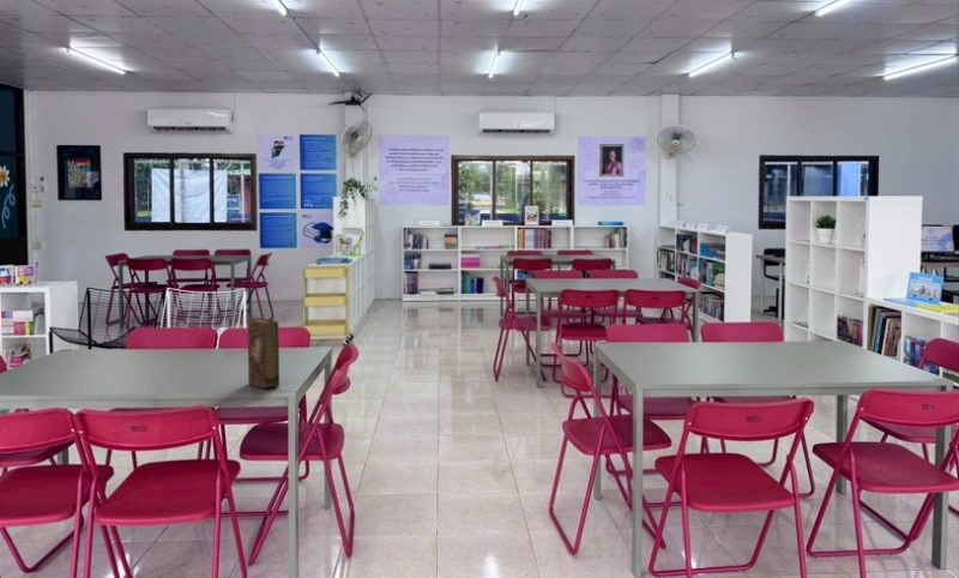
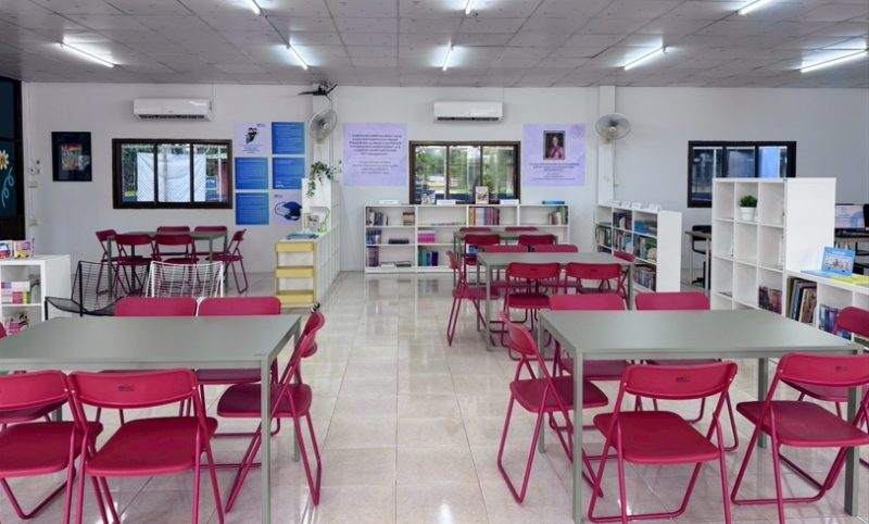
- book [246,317,281,390]
